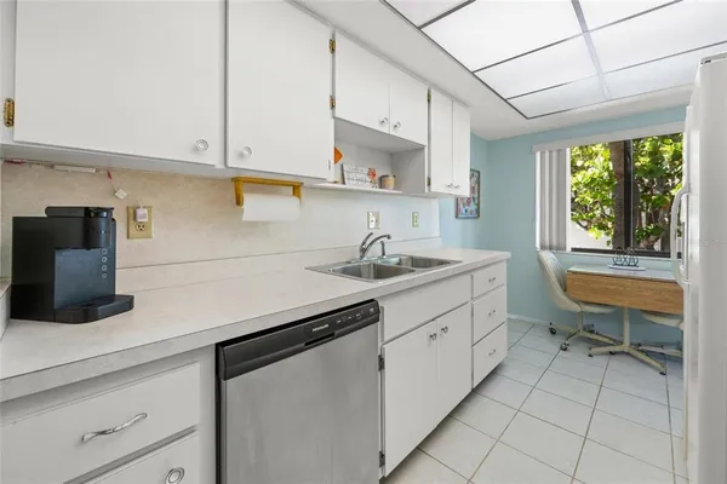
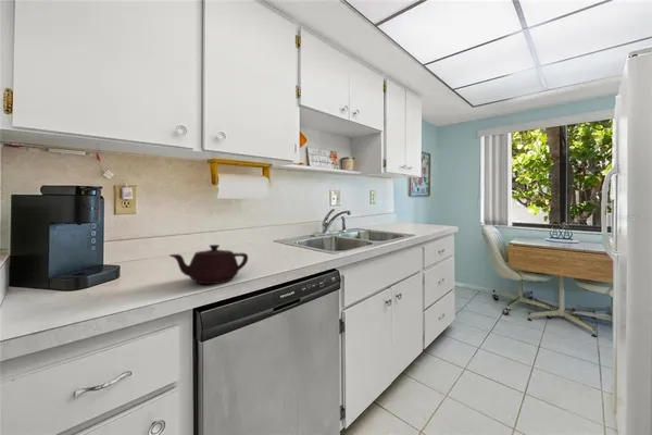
+ teapot [168,244,249,285]
